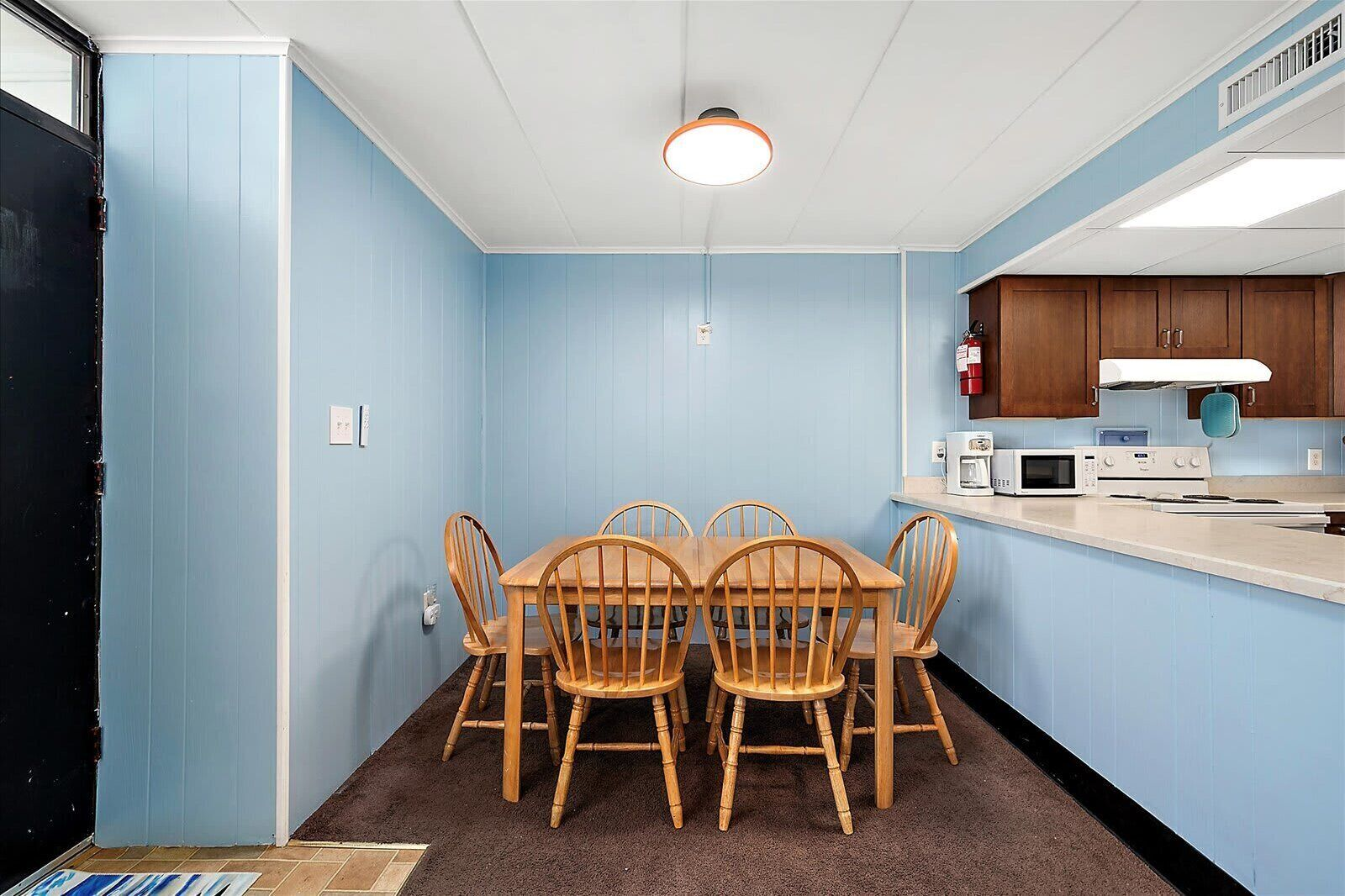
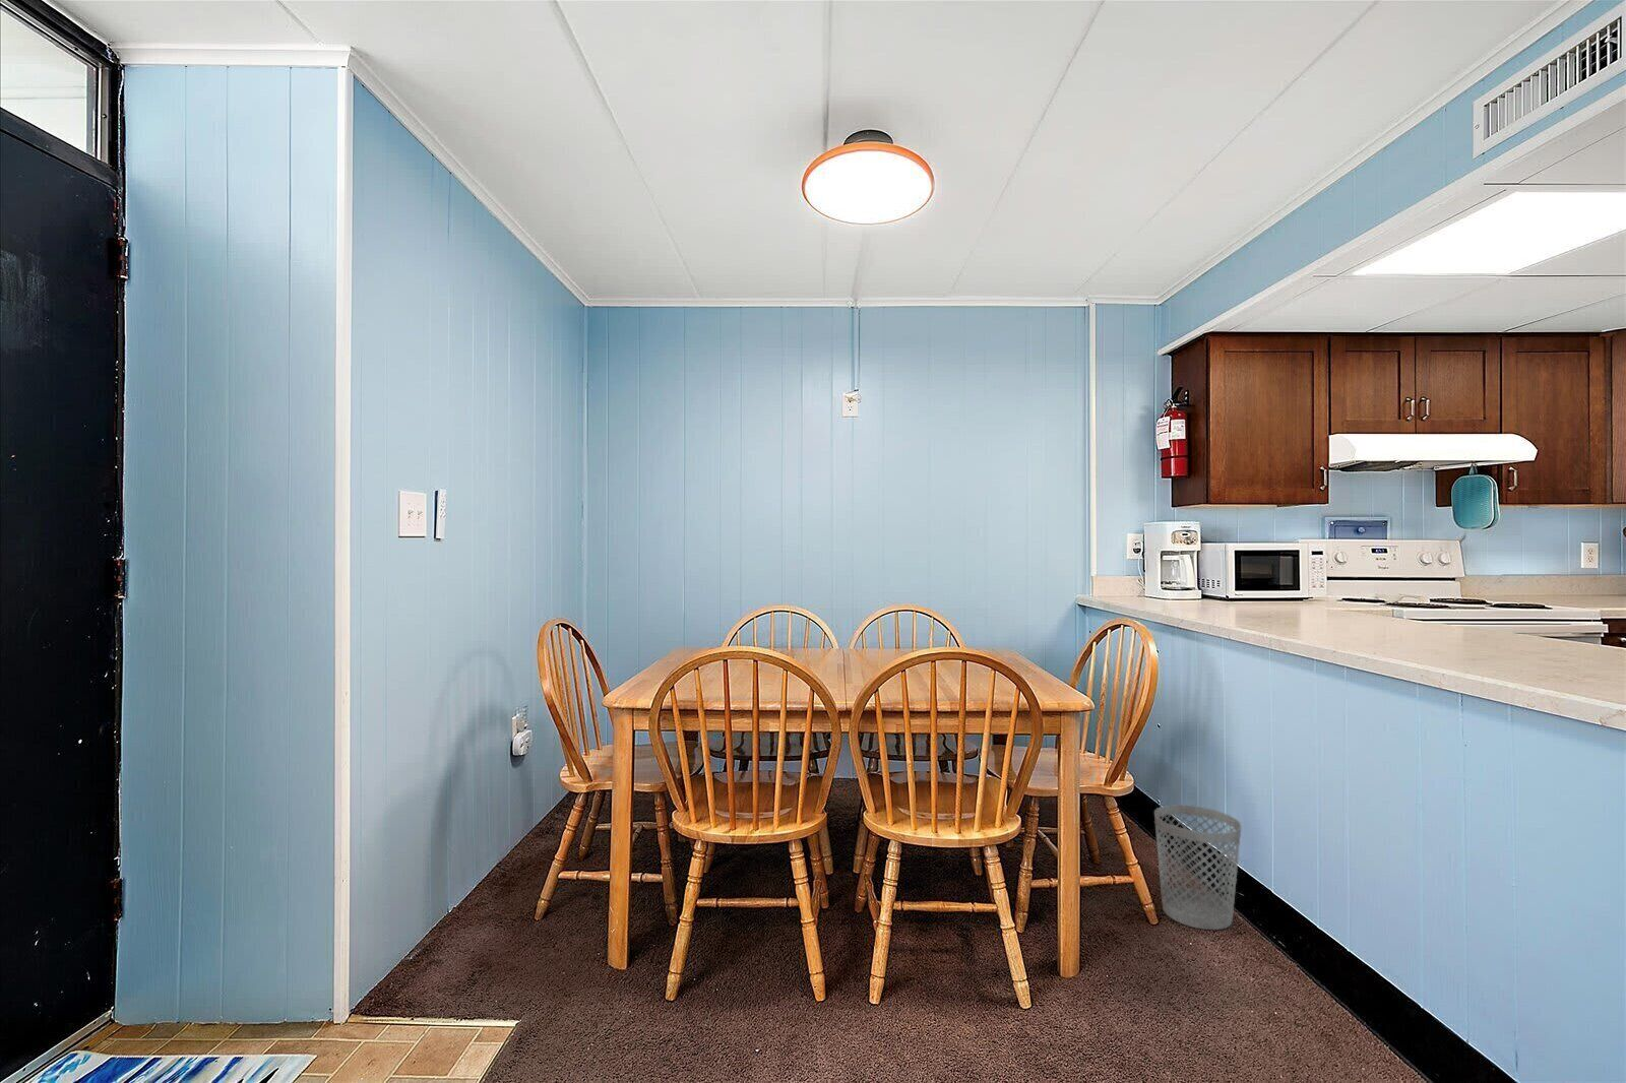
+ wastebasket [1153,804,1243,931]
